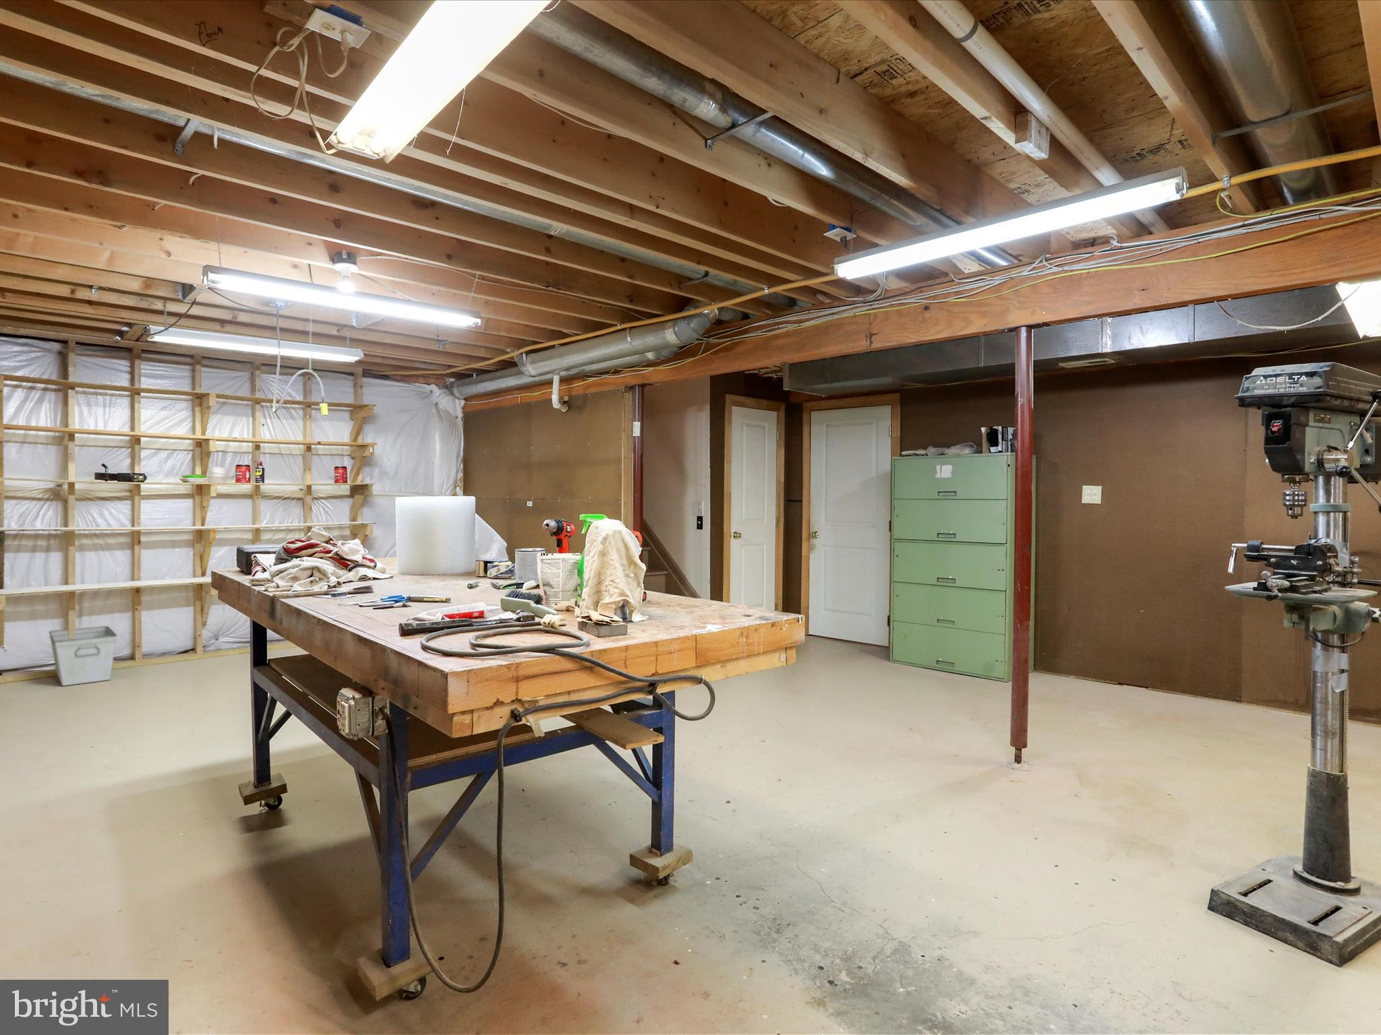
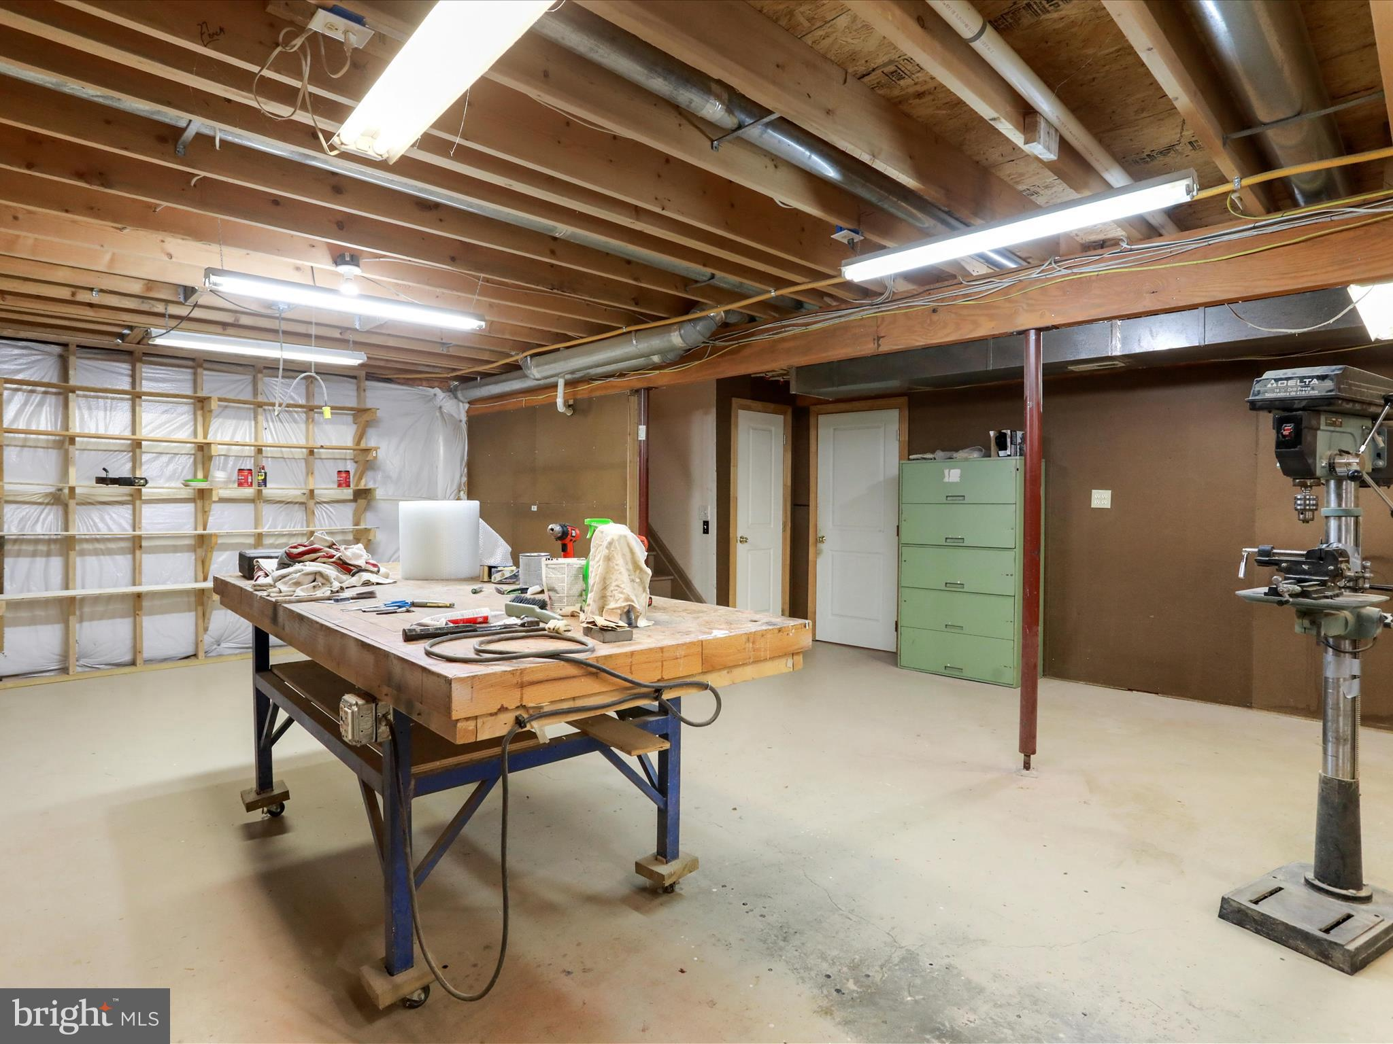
- storage bin [48,625,119,687]
